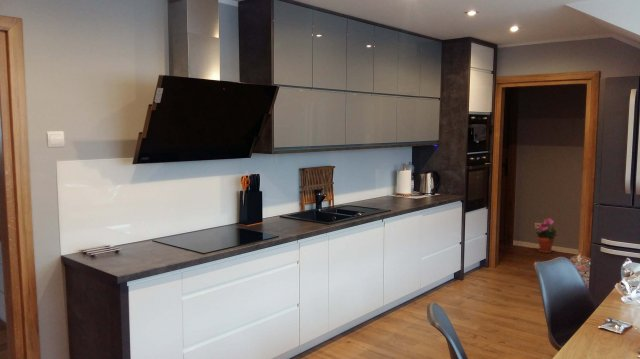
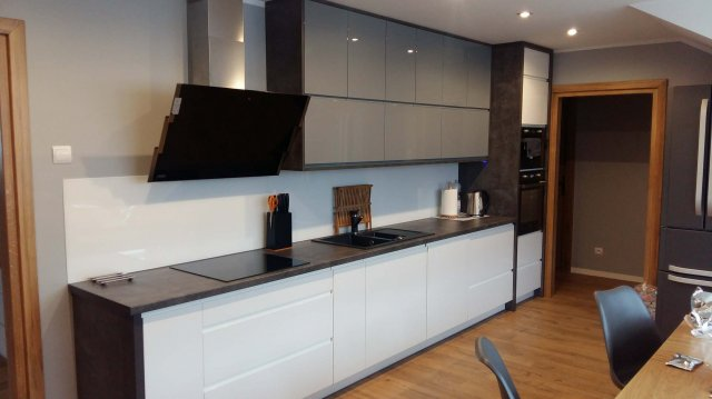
- potted plant [535,217,558,254]
